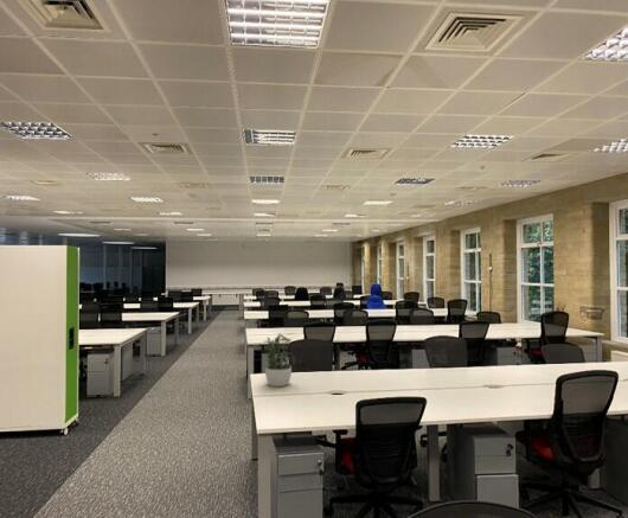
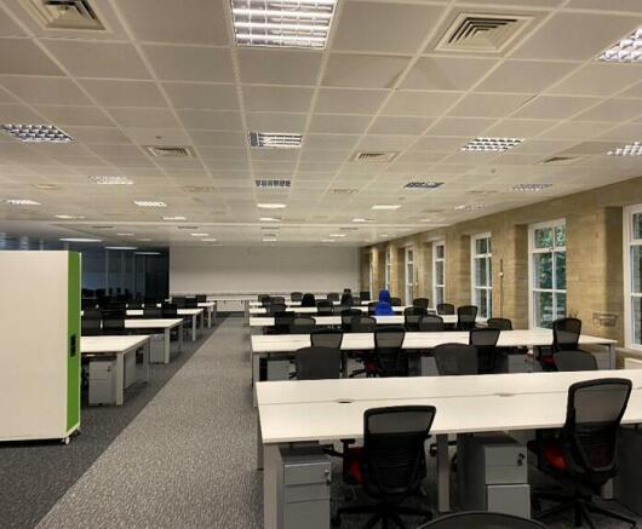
- potted plant [264,332,293,388]
